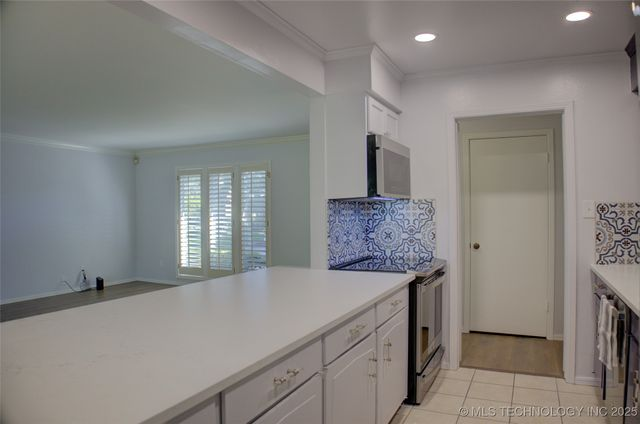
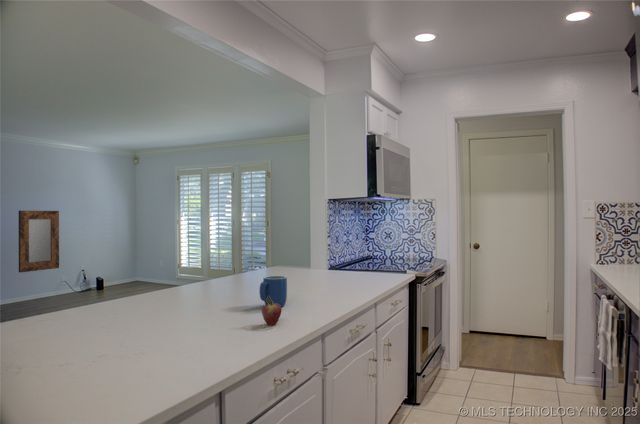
+ home mirror [18,210,60,273]
+ fruit [261,296,283,326]
+ mug [258,275,288,308]
